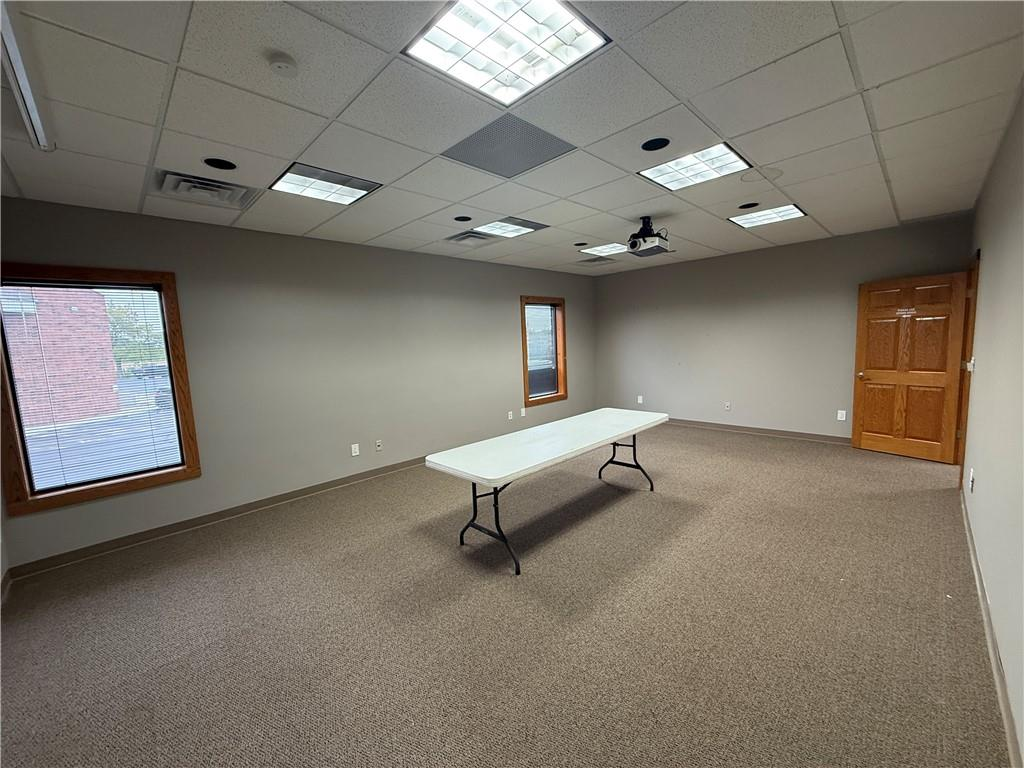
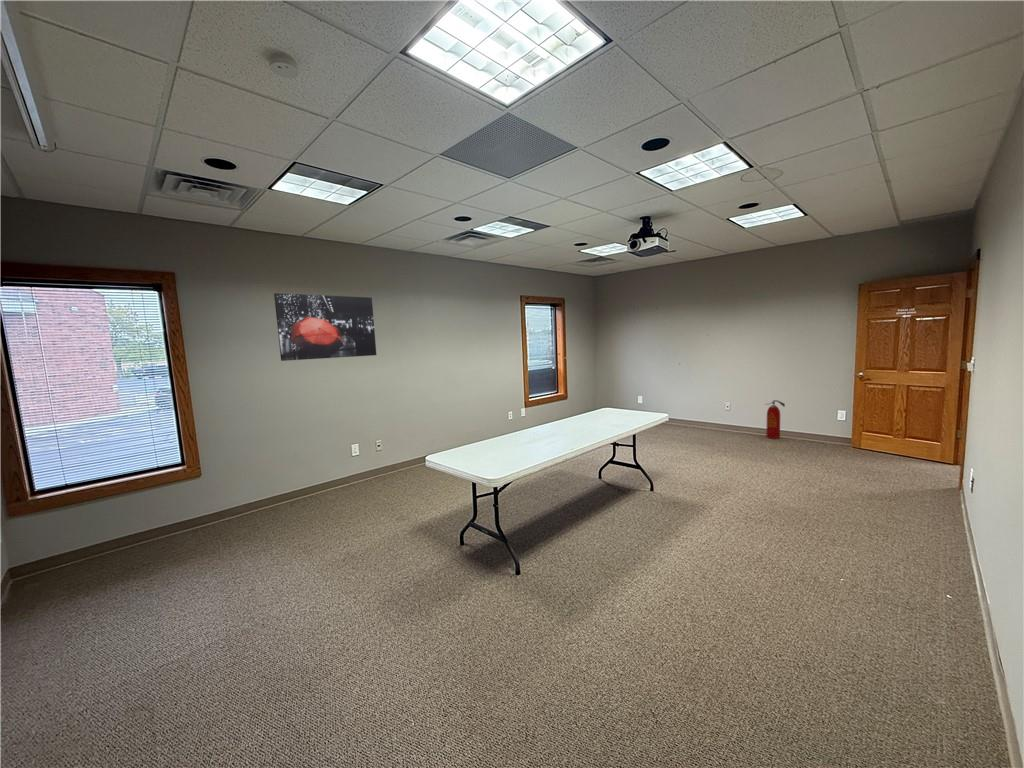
+ fire extinguisher [765,399,786,440]
+ wall art [273,292,377,362]
